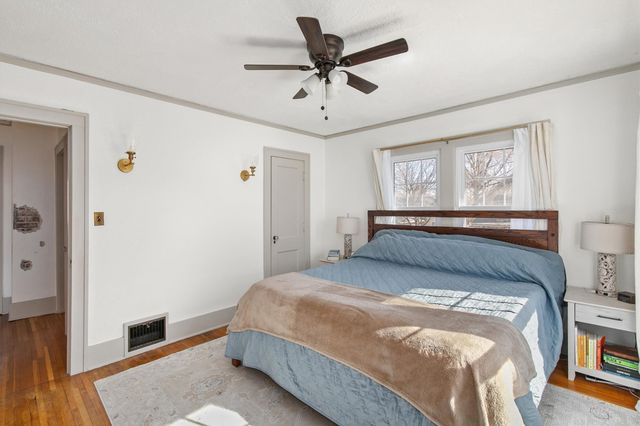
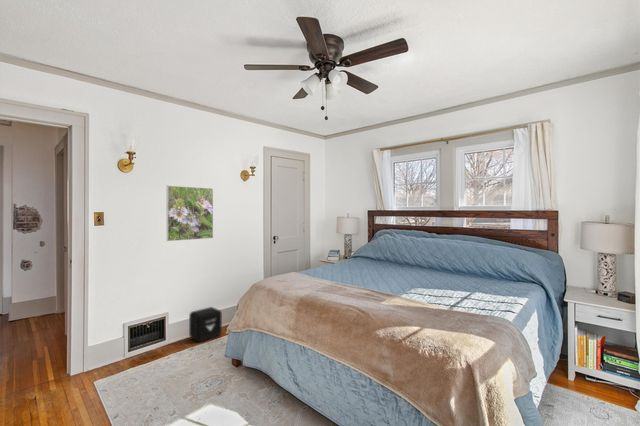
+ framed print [166,185,214,242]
+ air purifier [188,306,223,343]
